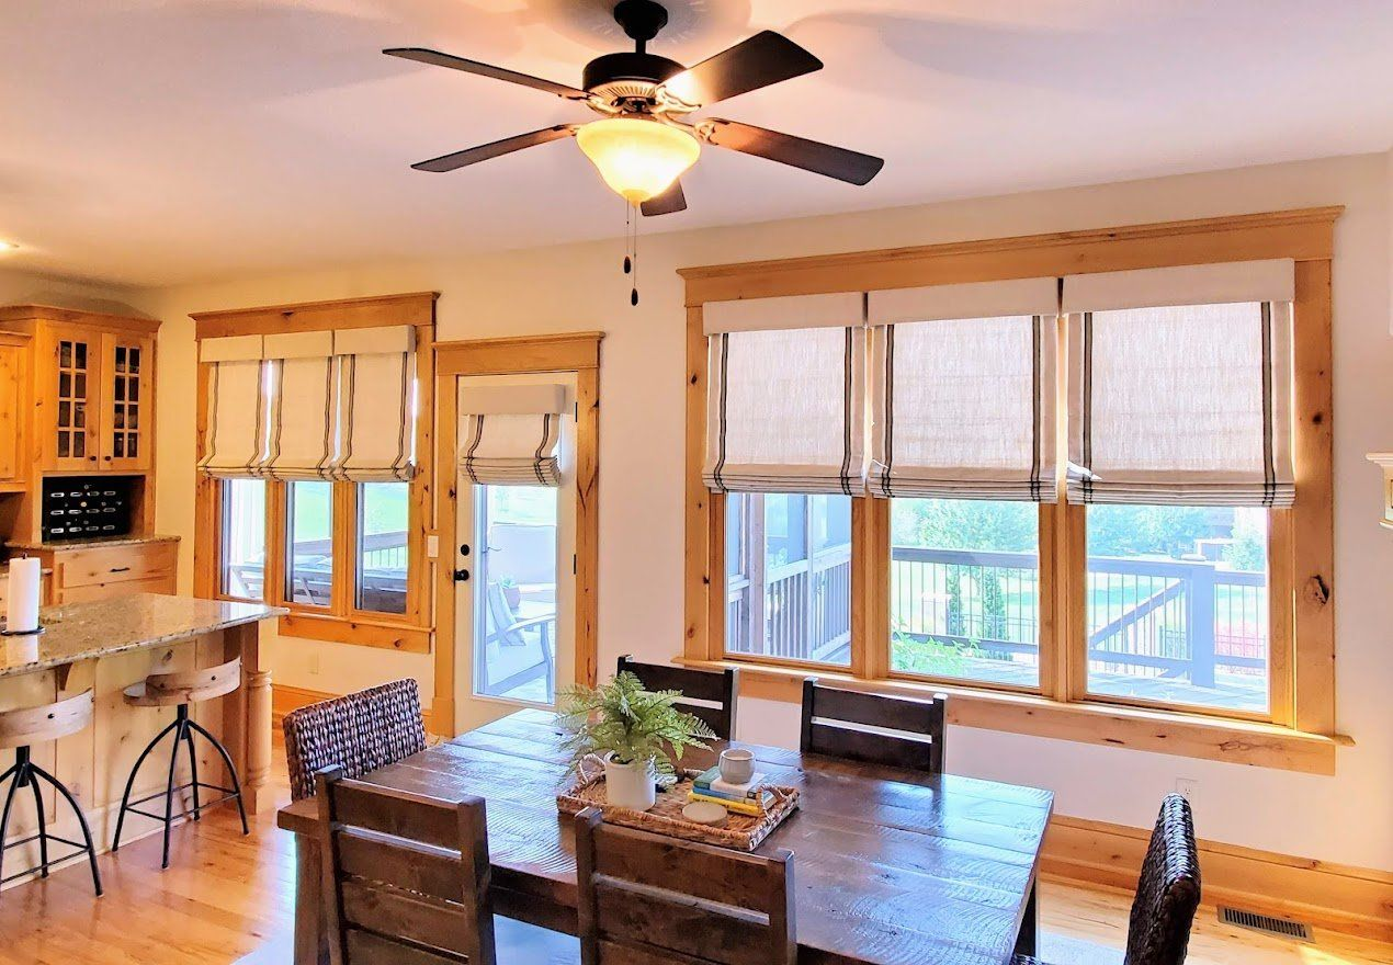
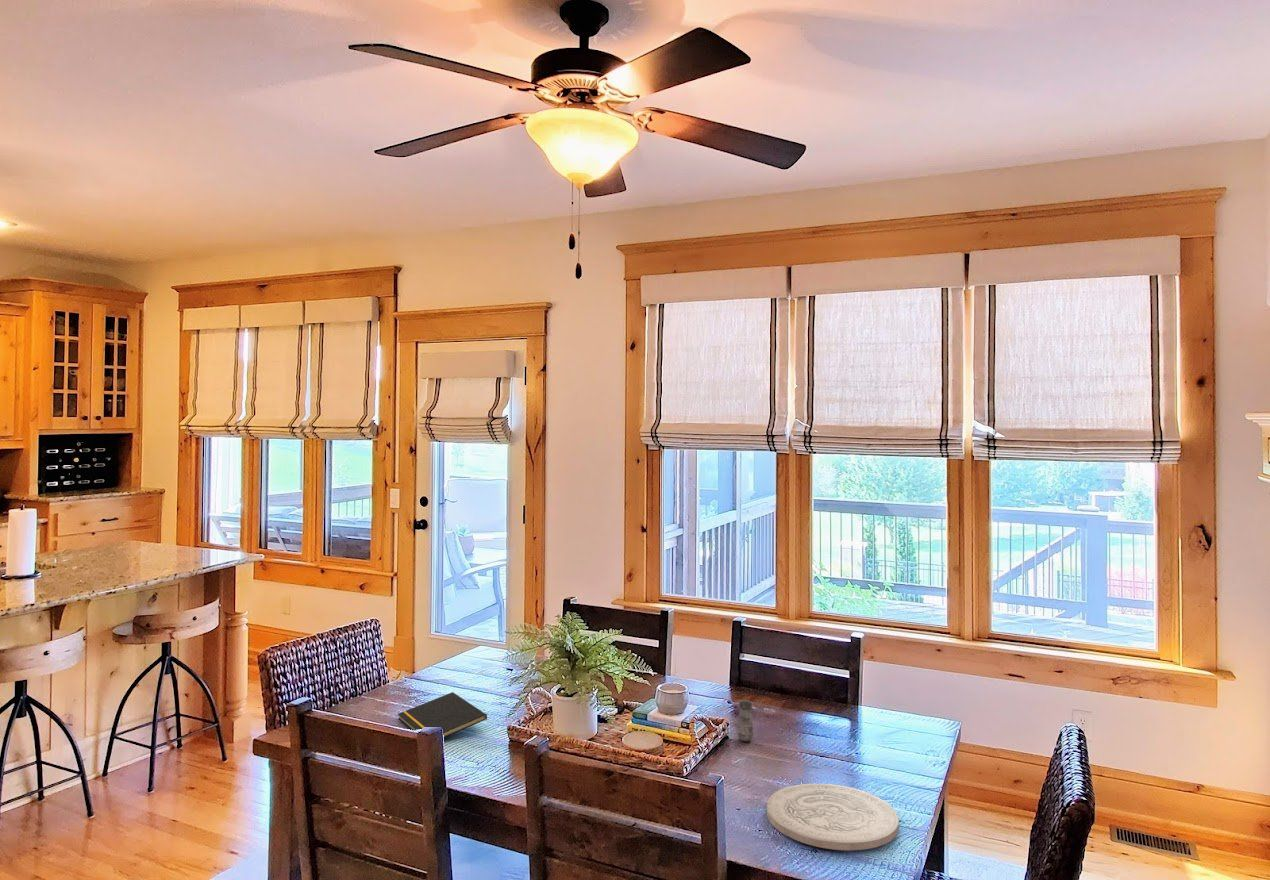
+ plate [766,782,900,851]
+ notepad [397,691,488,738]
+ salt shaker [736,699,755,742]
